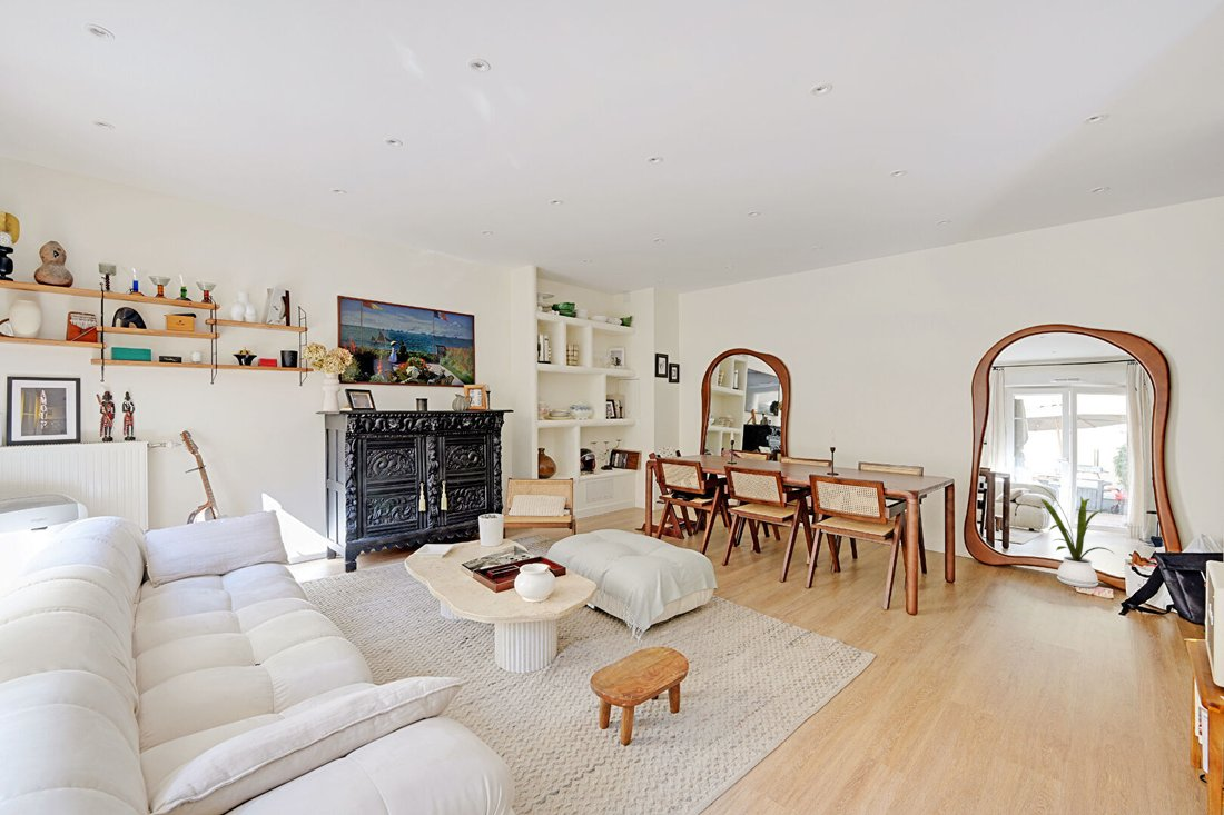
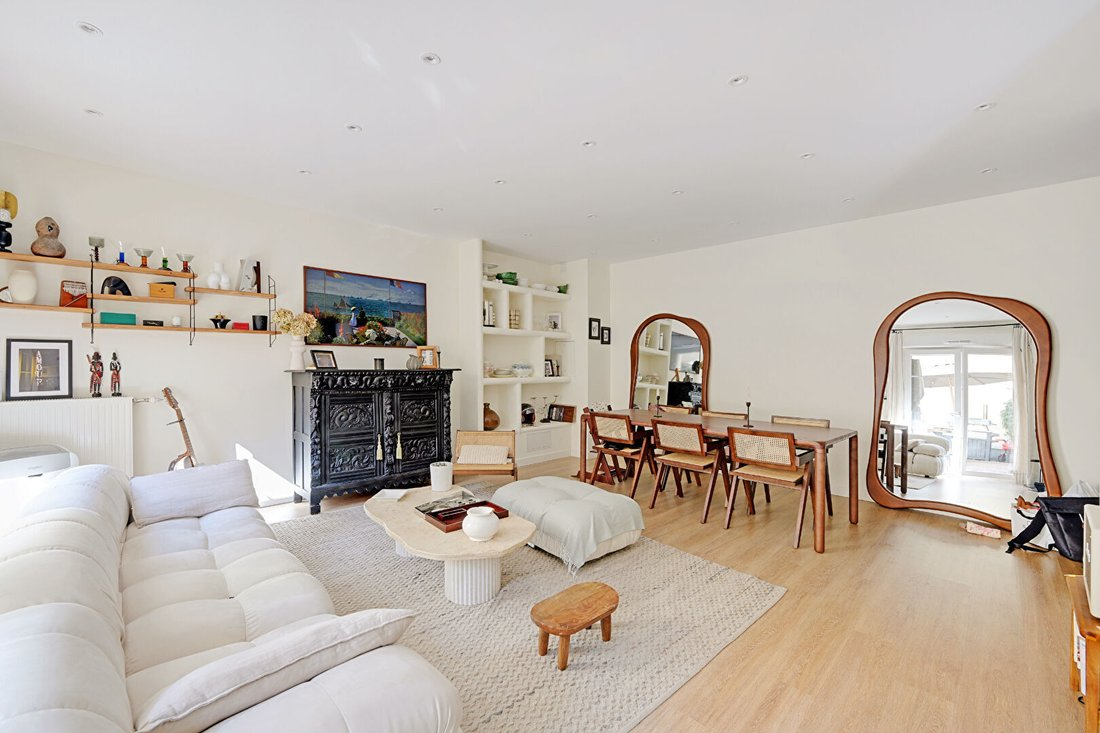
- house plant [1033,484,1115,588]
